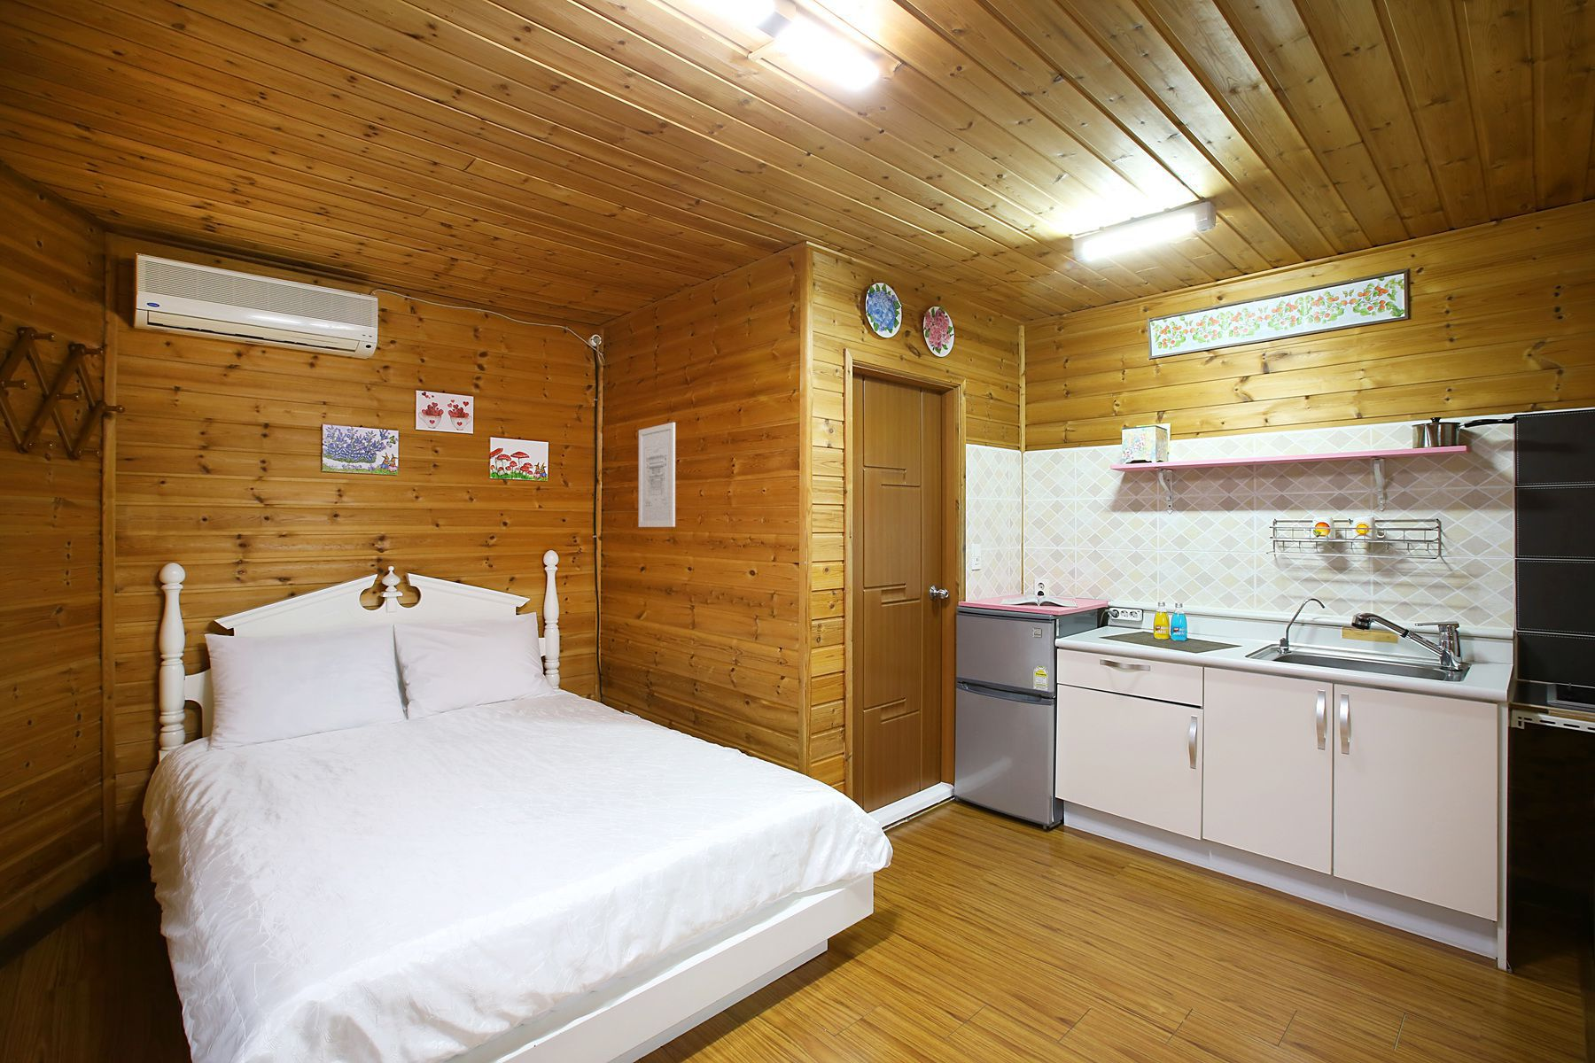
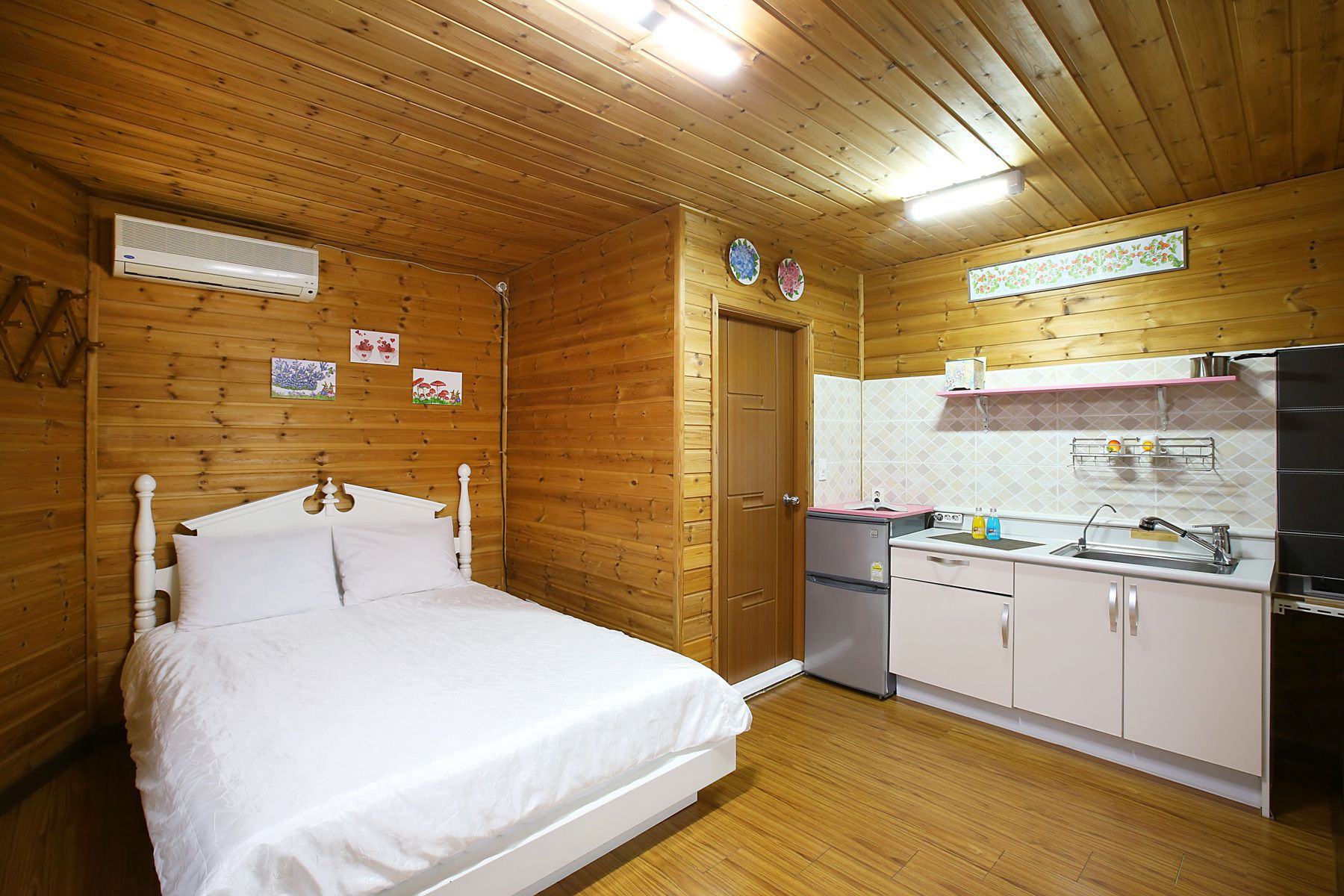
- wall art [638,421,676,528]
